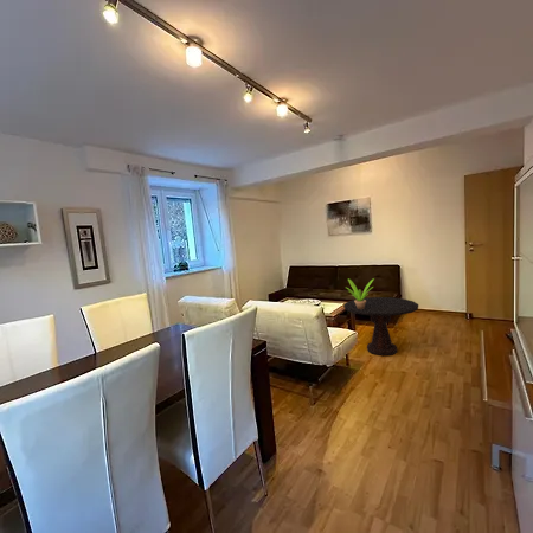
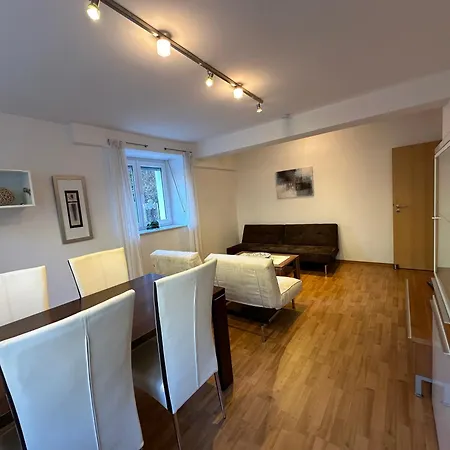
- potted plant [346,277,375,309]
- side table [342,296,419,357]
